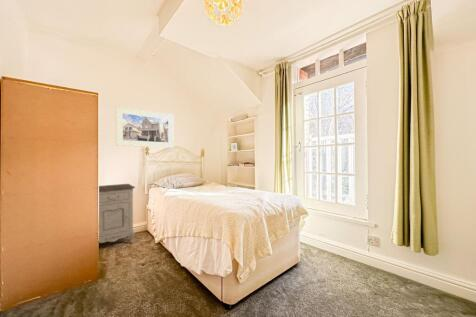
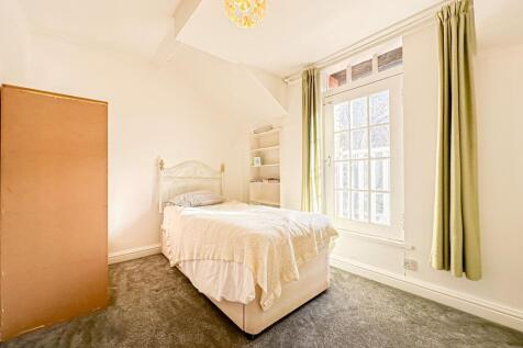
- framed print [115,106,175,149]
- nightstand [98,183,136,244]
